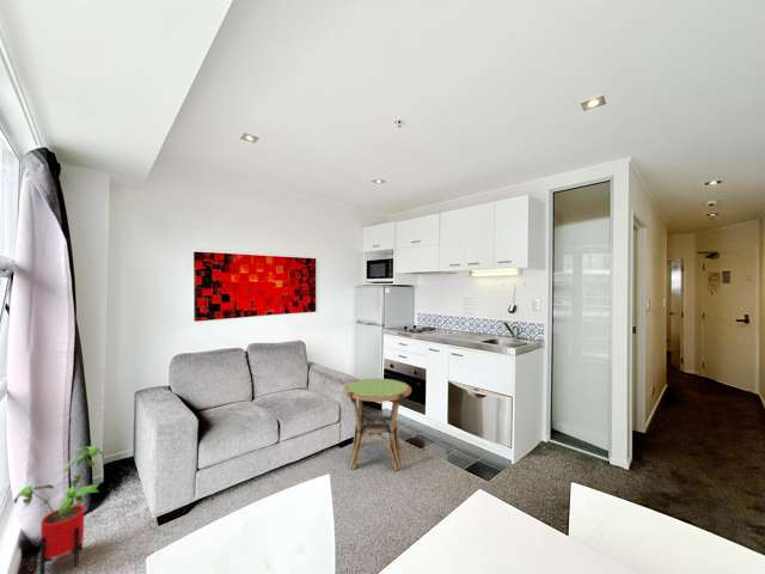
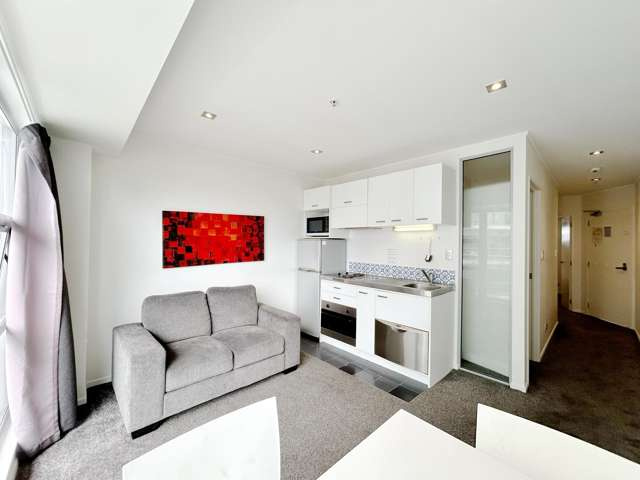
- side table [342,378,412,471]
- house plant [13,445,105,574]
